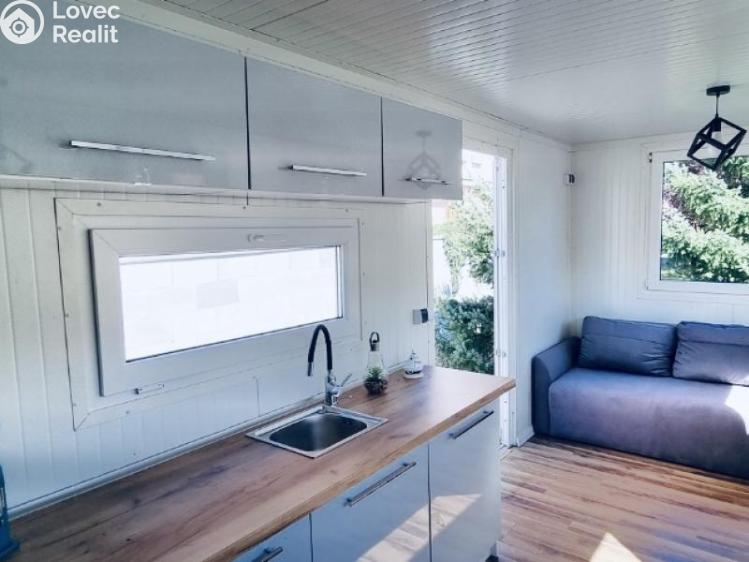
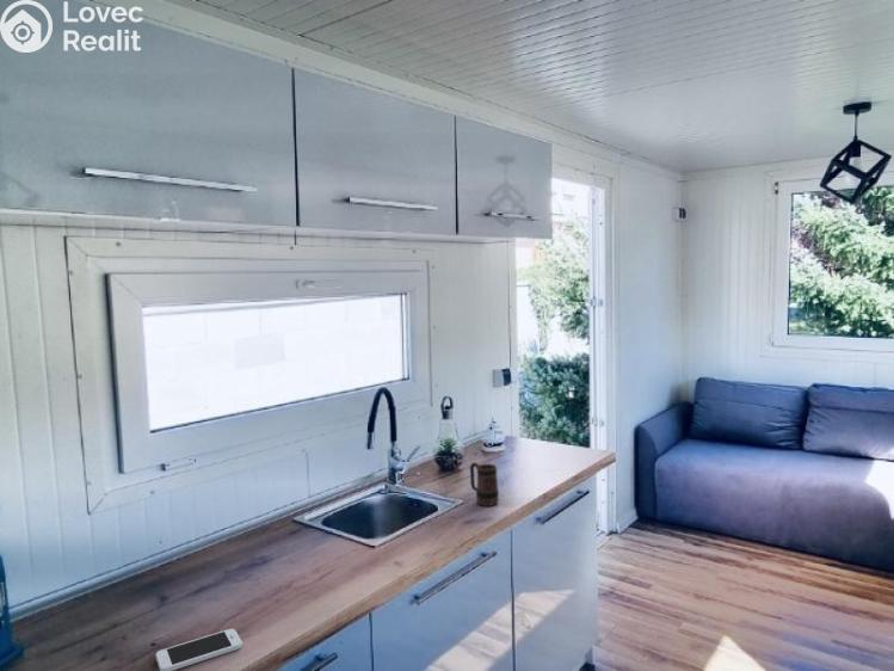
+ mug [469,461,500,507]
+ smartphone [155,628,243,671]
